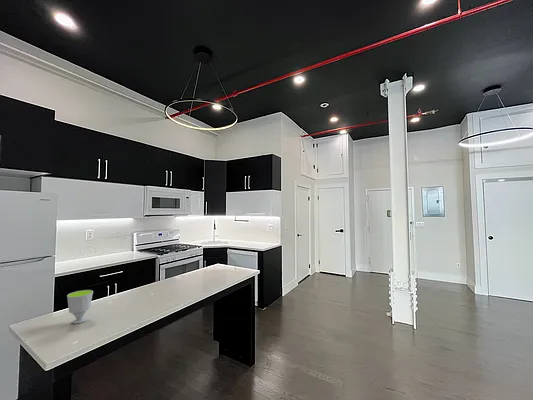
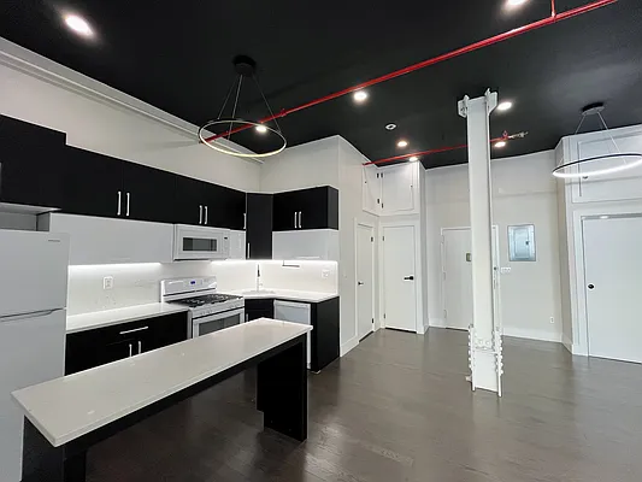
- cup [66,289,94,325]
